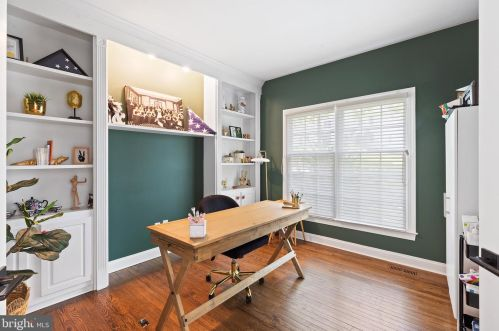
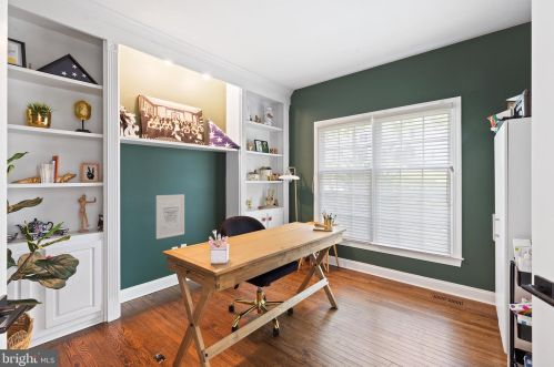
+ wall art [155,193,185,241]
